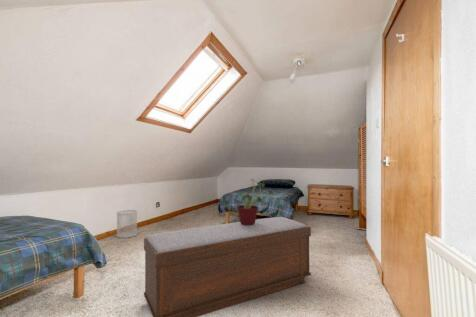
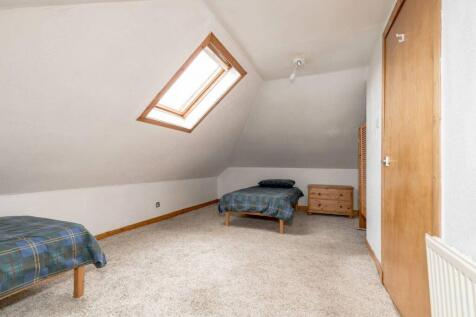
- wastebasket [116,209,138,239]
- potted plant [236,178,275,225]
- bench [143,216,312,317]
